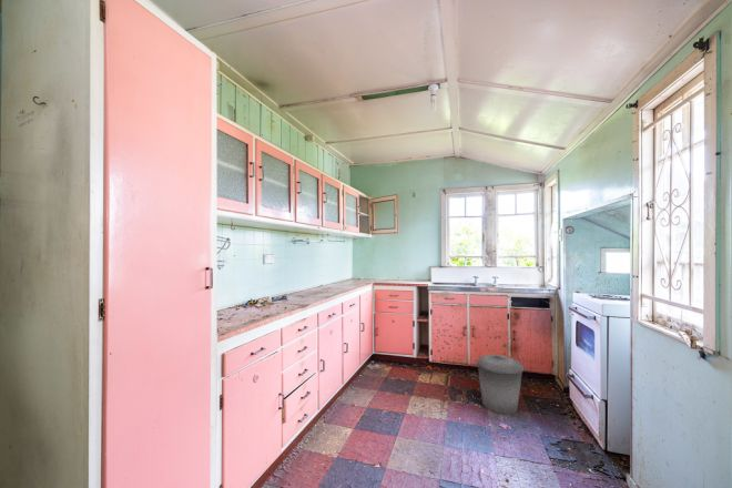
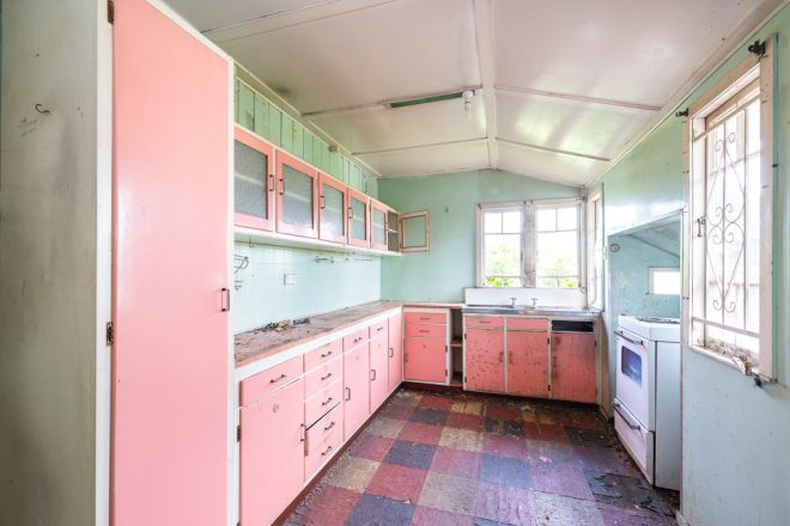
- trash can [476,354,525,415]
